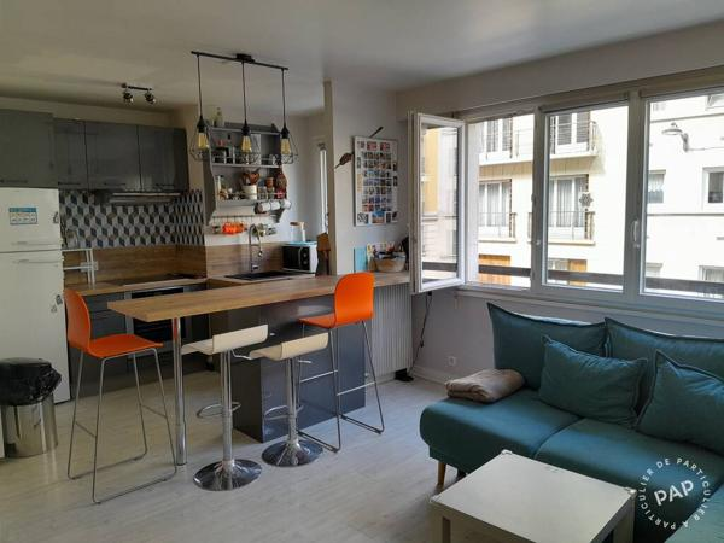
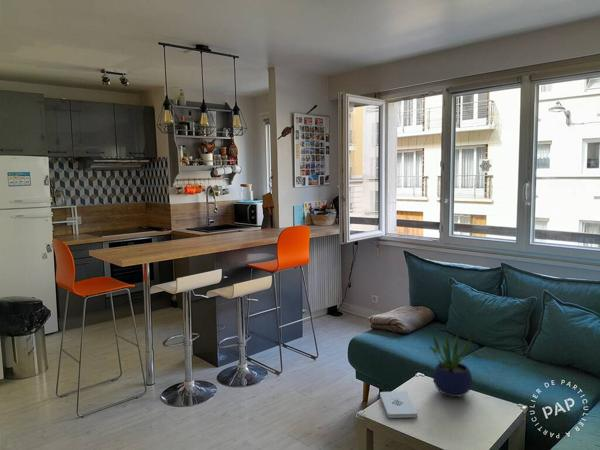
+ notepad [379,390,419,419]
+ potted plant [428,331,473,398]
